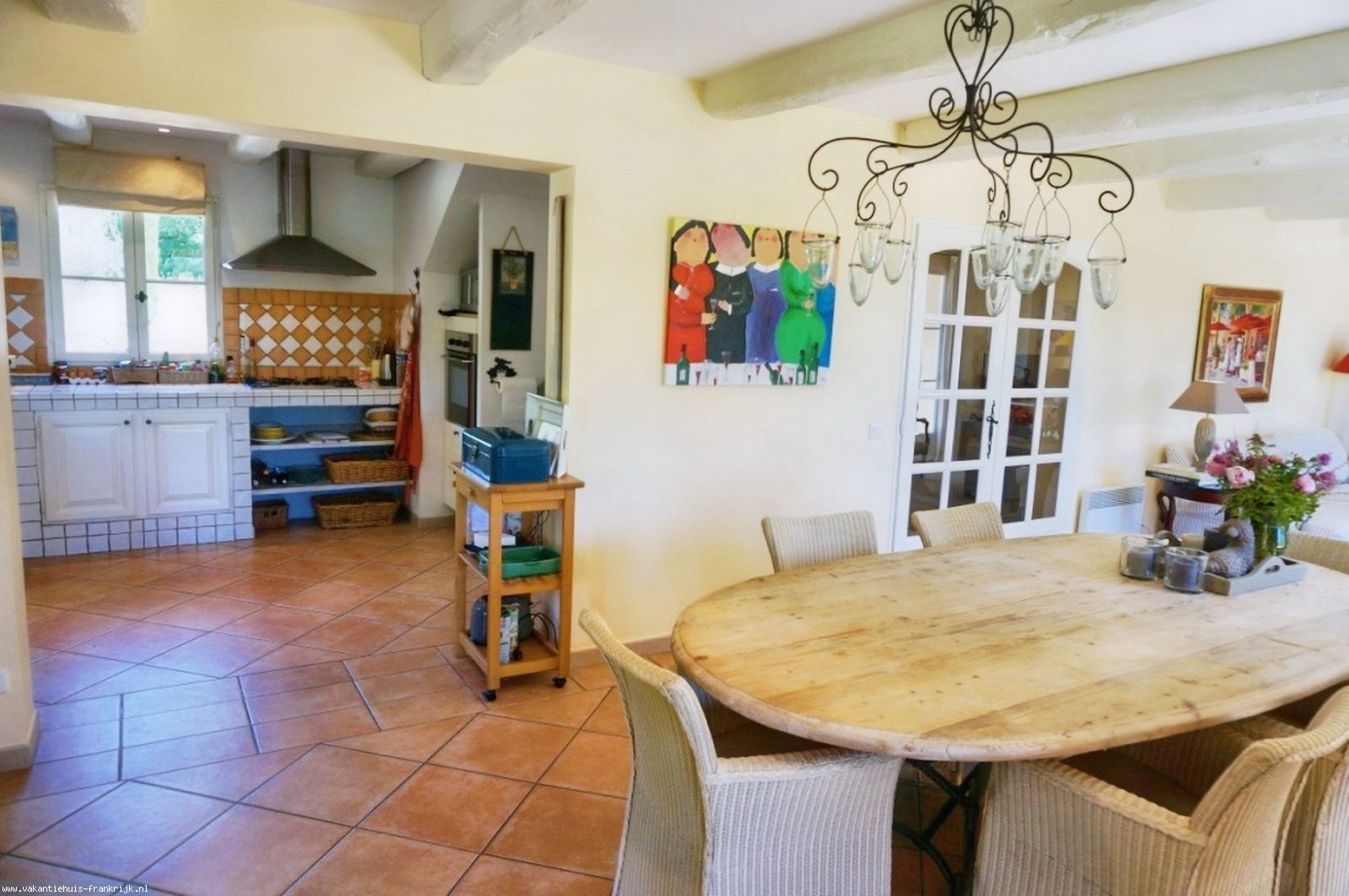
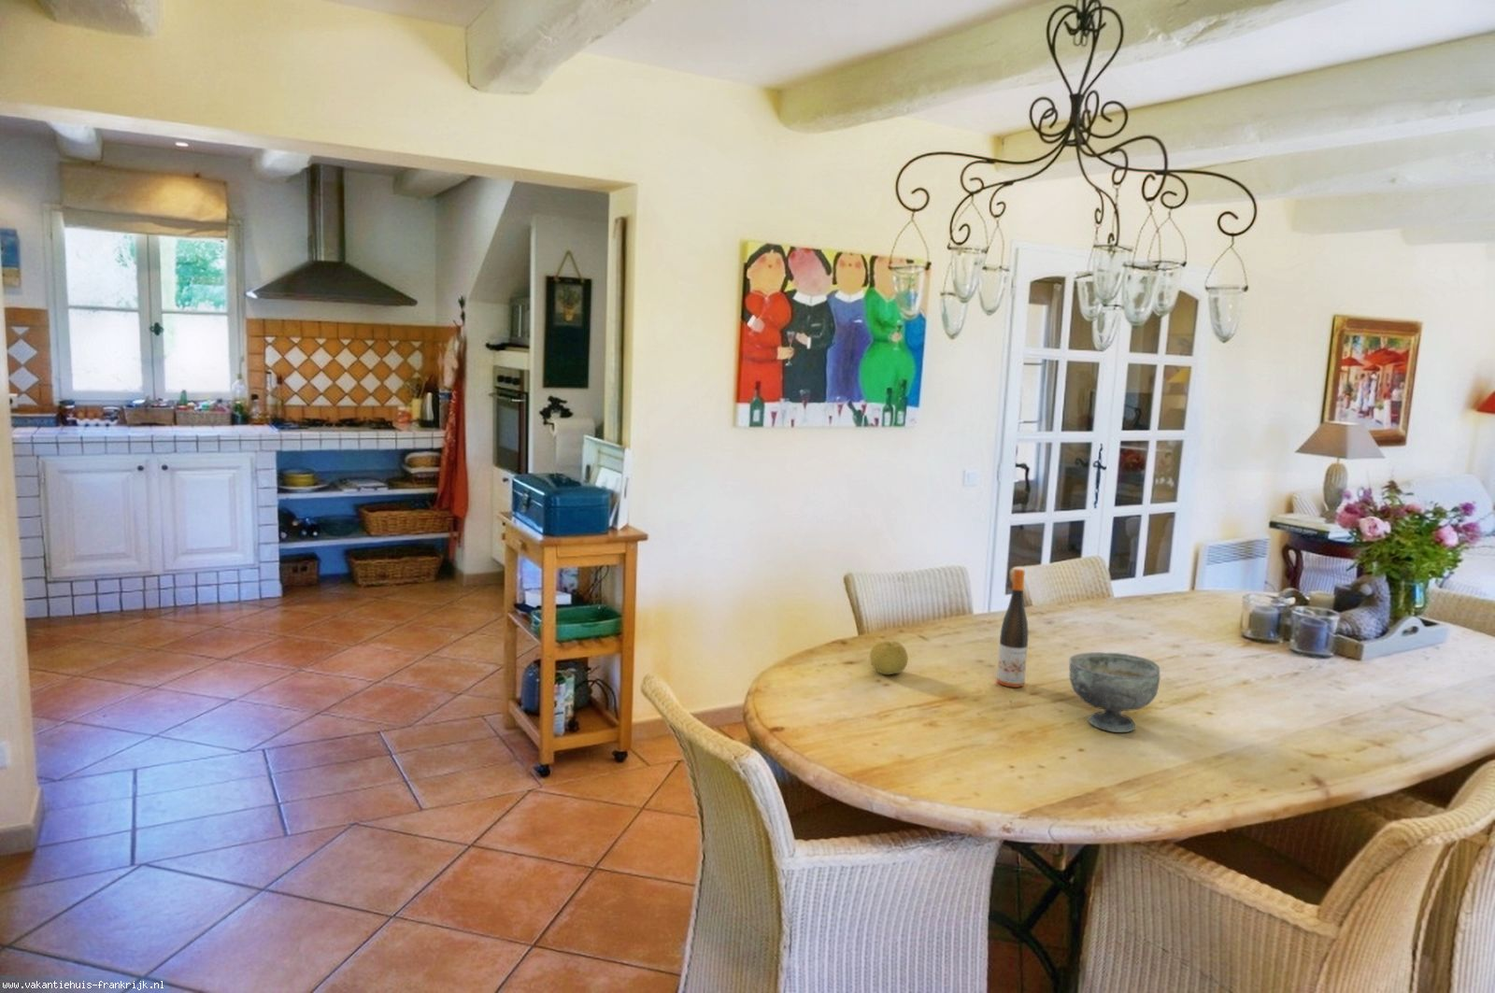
+ wine bottle [996,567,1028,688]
+ bowl [1068,651,1161,734]
+ fruit [869,639,909,675]
